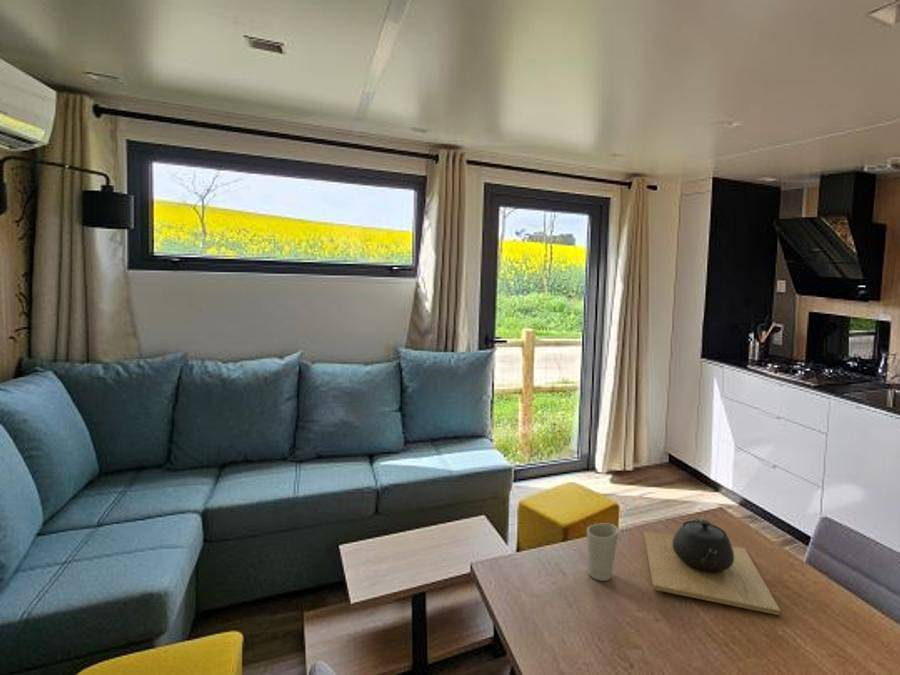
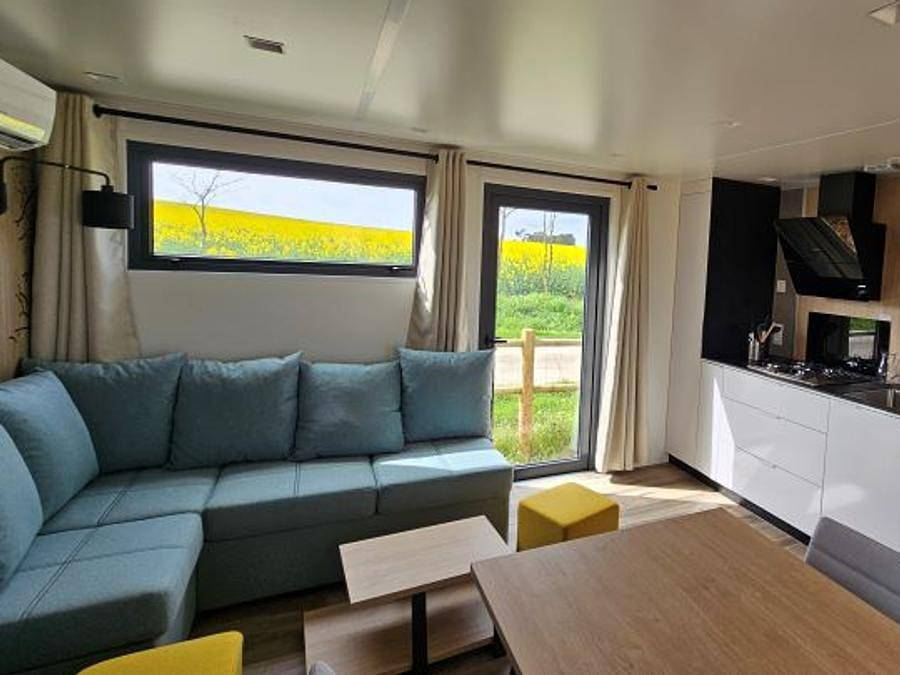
- teapot [643,517,782,616]
- cup [586,522,620,582]
